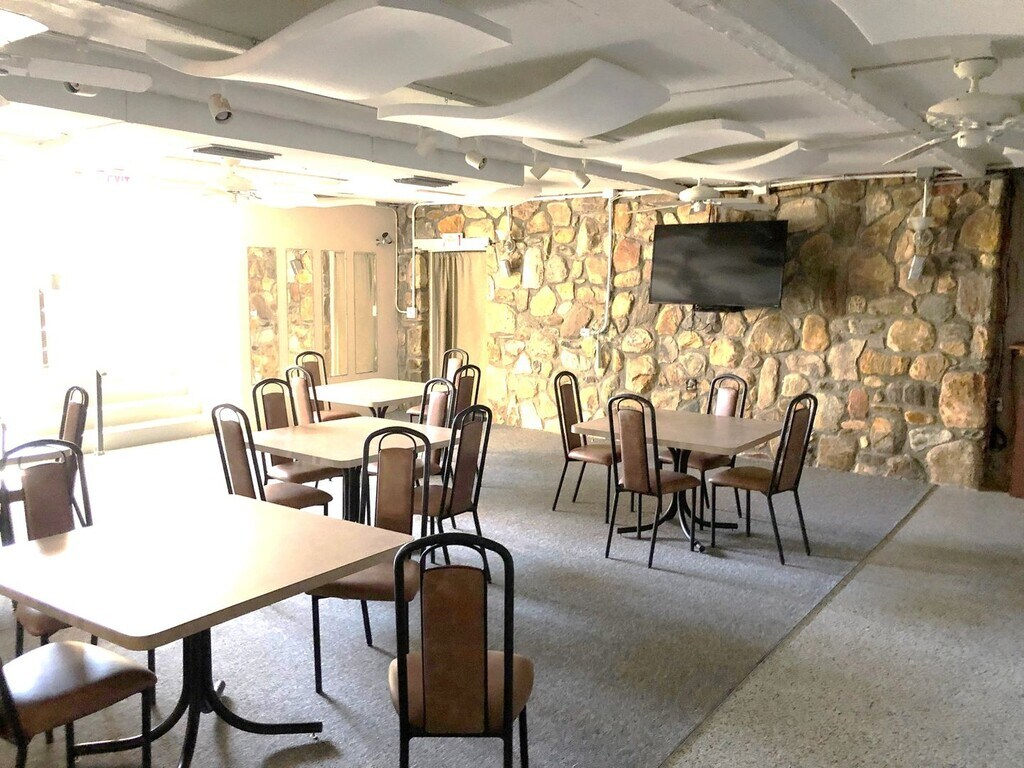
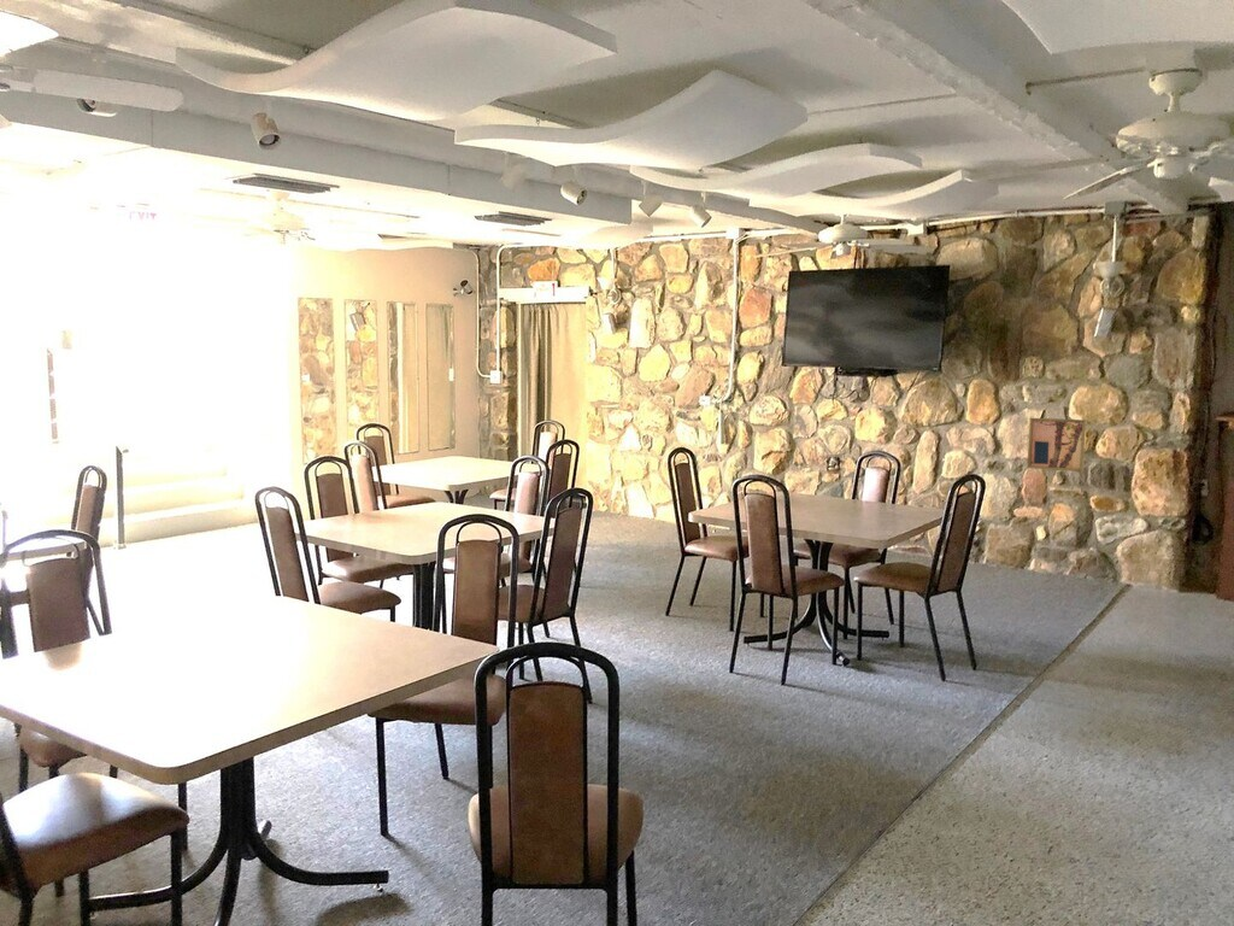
+ wall art [1027,417,1087,473]
